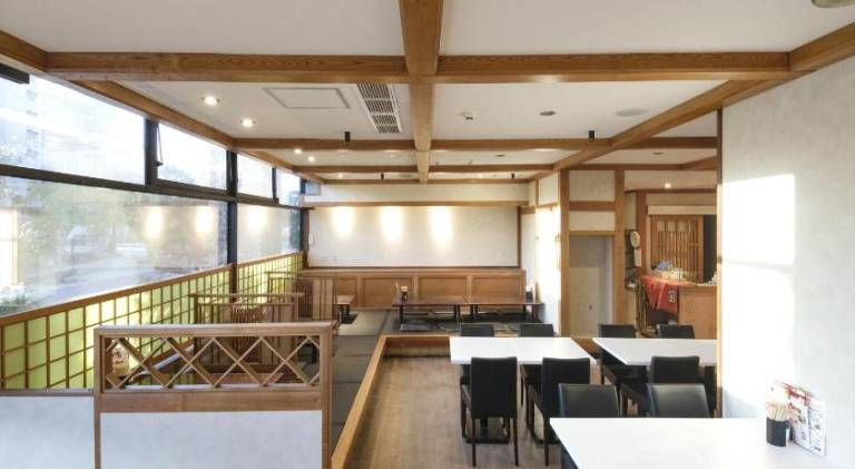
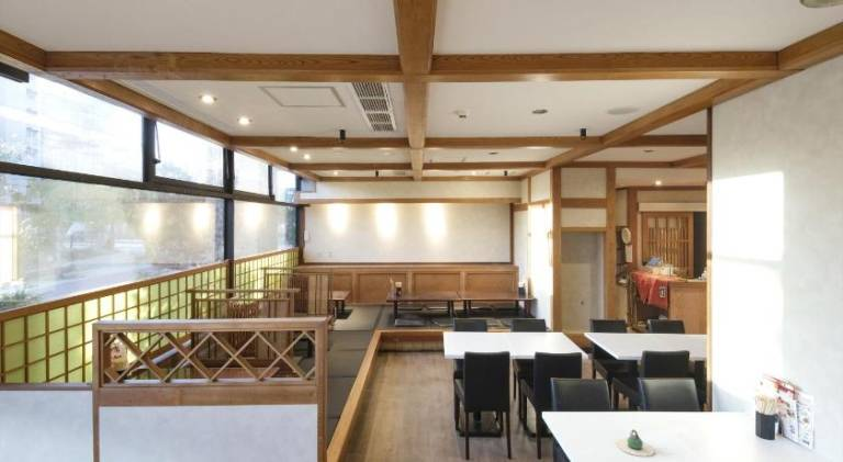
+ teapot [615,429,655,458]
